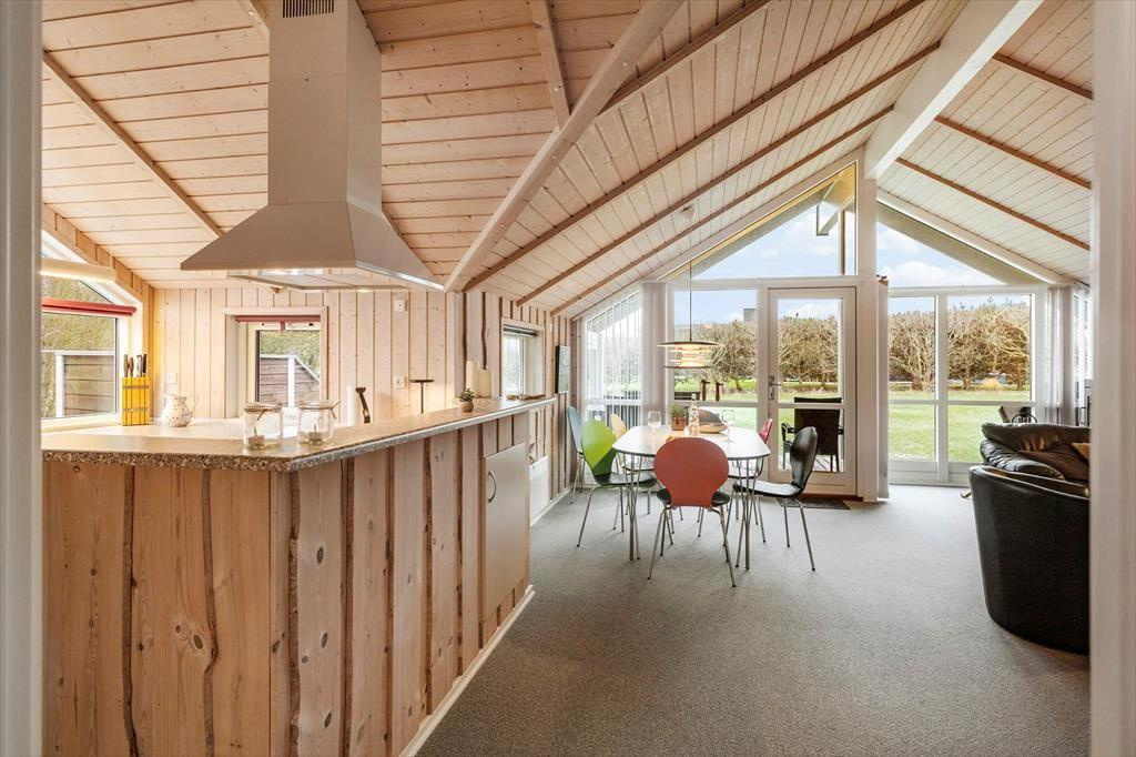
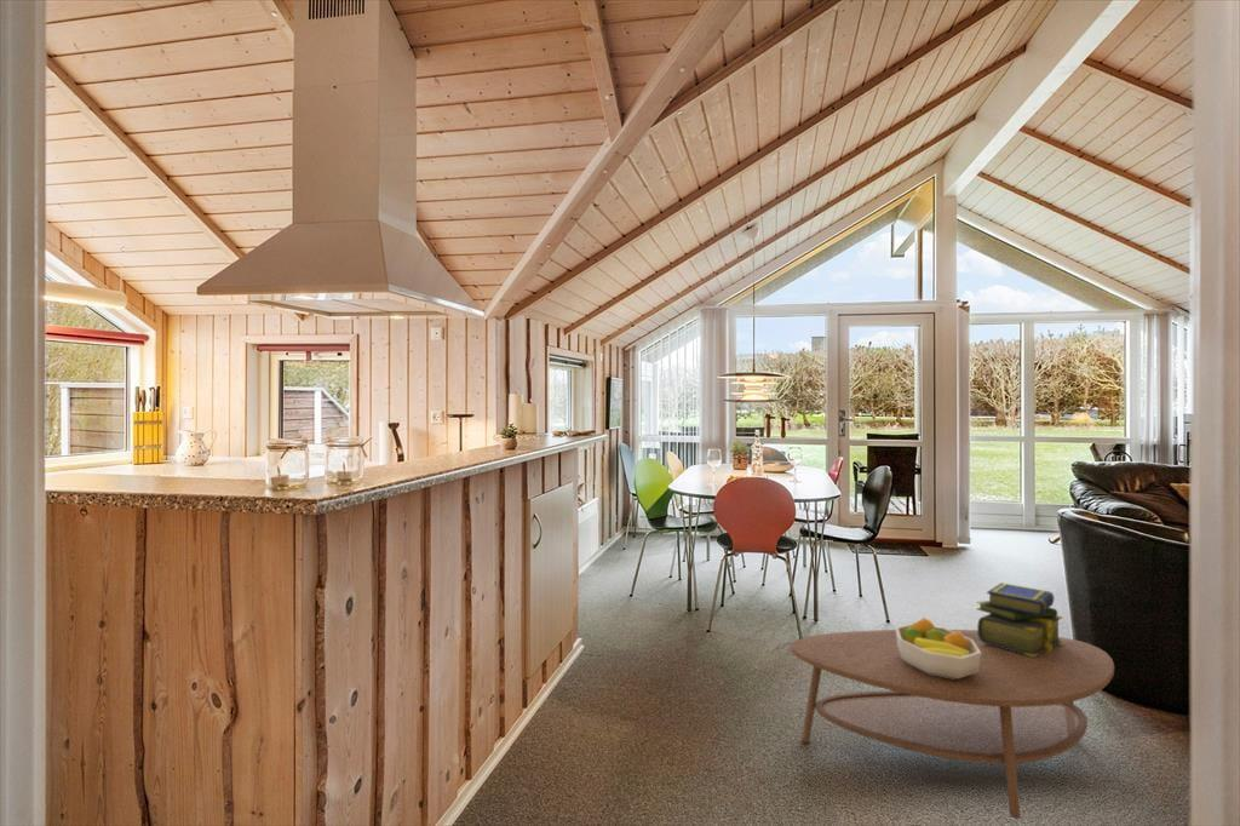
+ stack of books [975,581,1063,658]
+ coffee table [790,629,1115,820]
+ fruit bowl [895,616,981,679]
